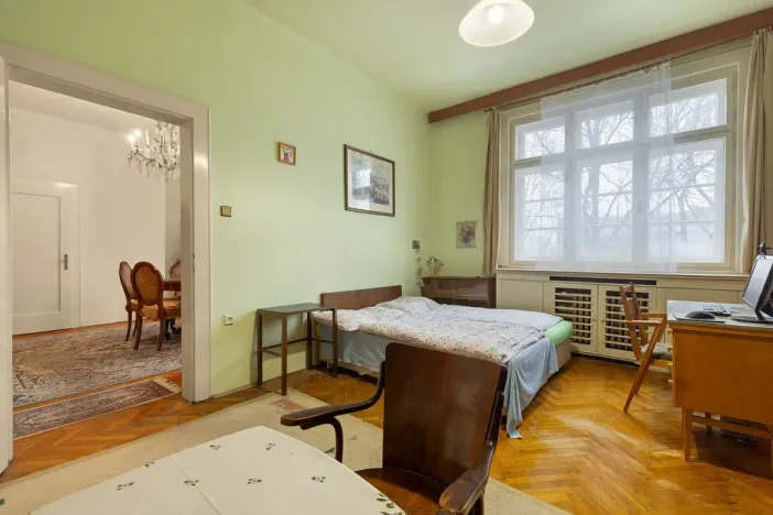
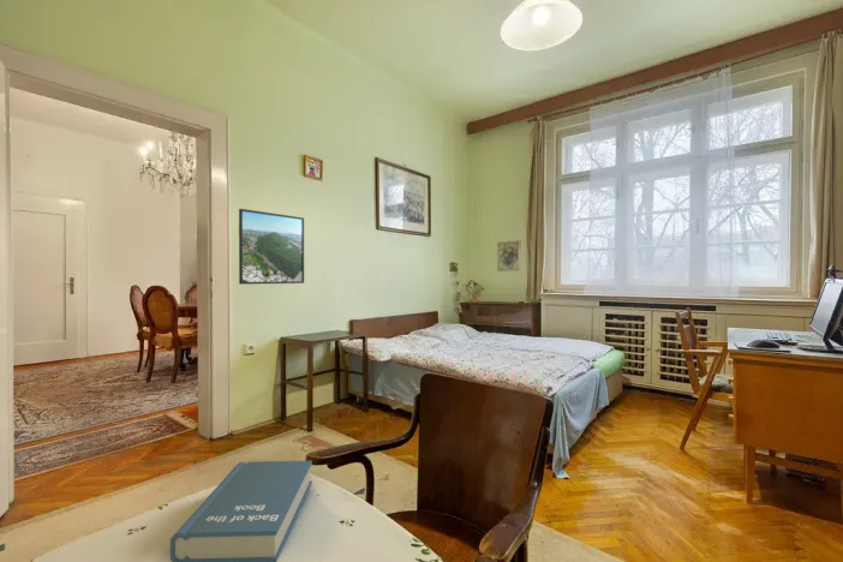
+ book [169,460,313,562]
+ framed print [238,208,305,286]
